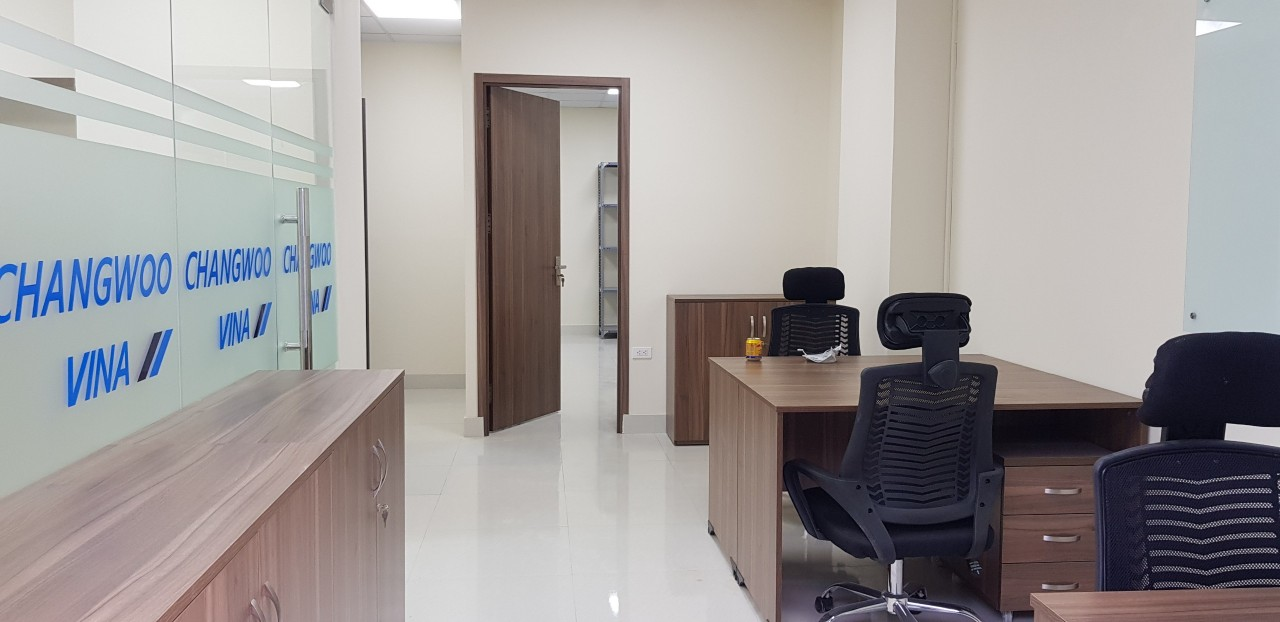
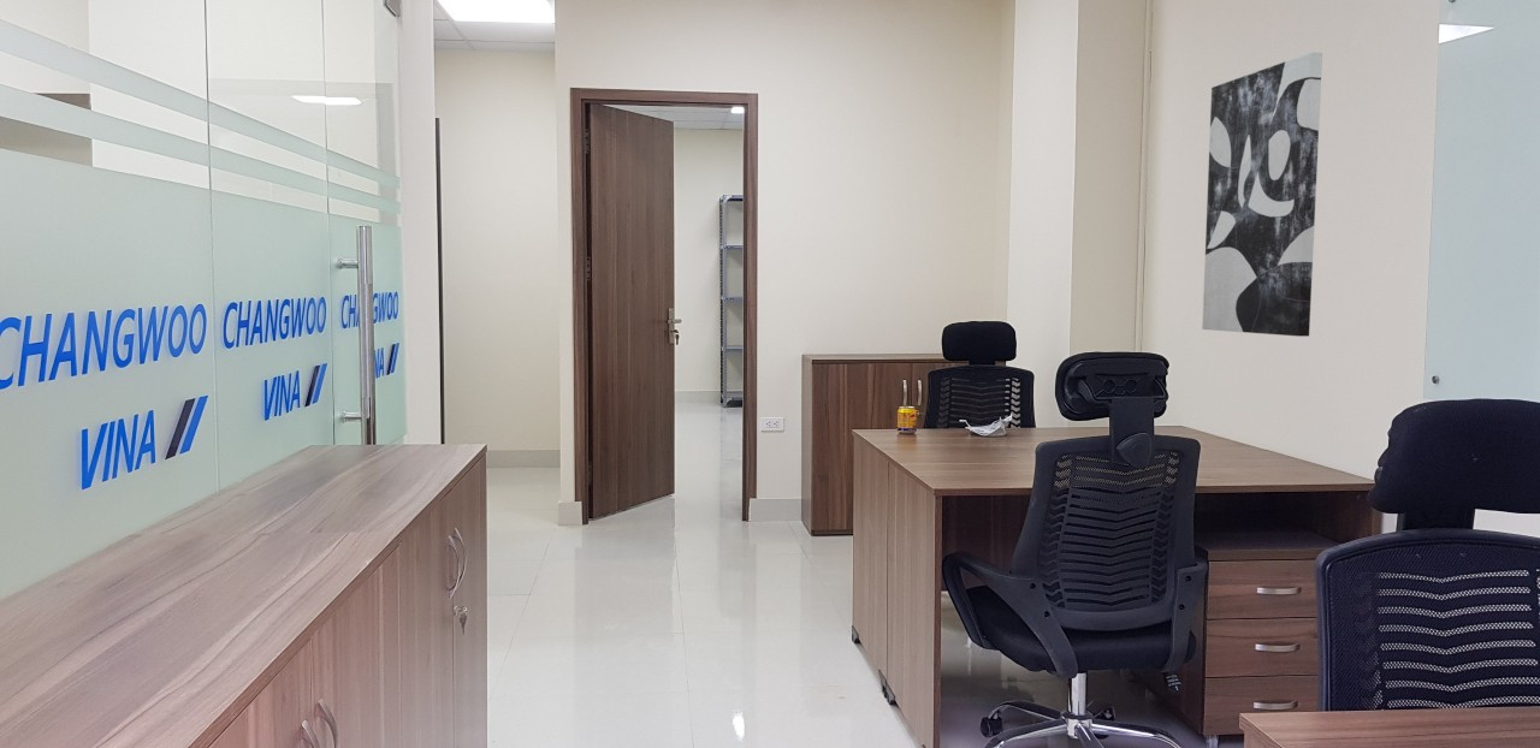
+ wall art [1201,52,1323,338]
